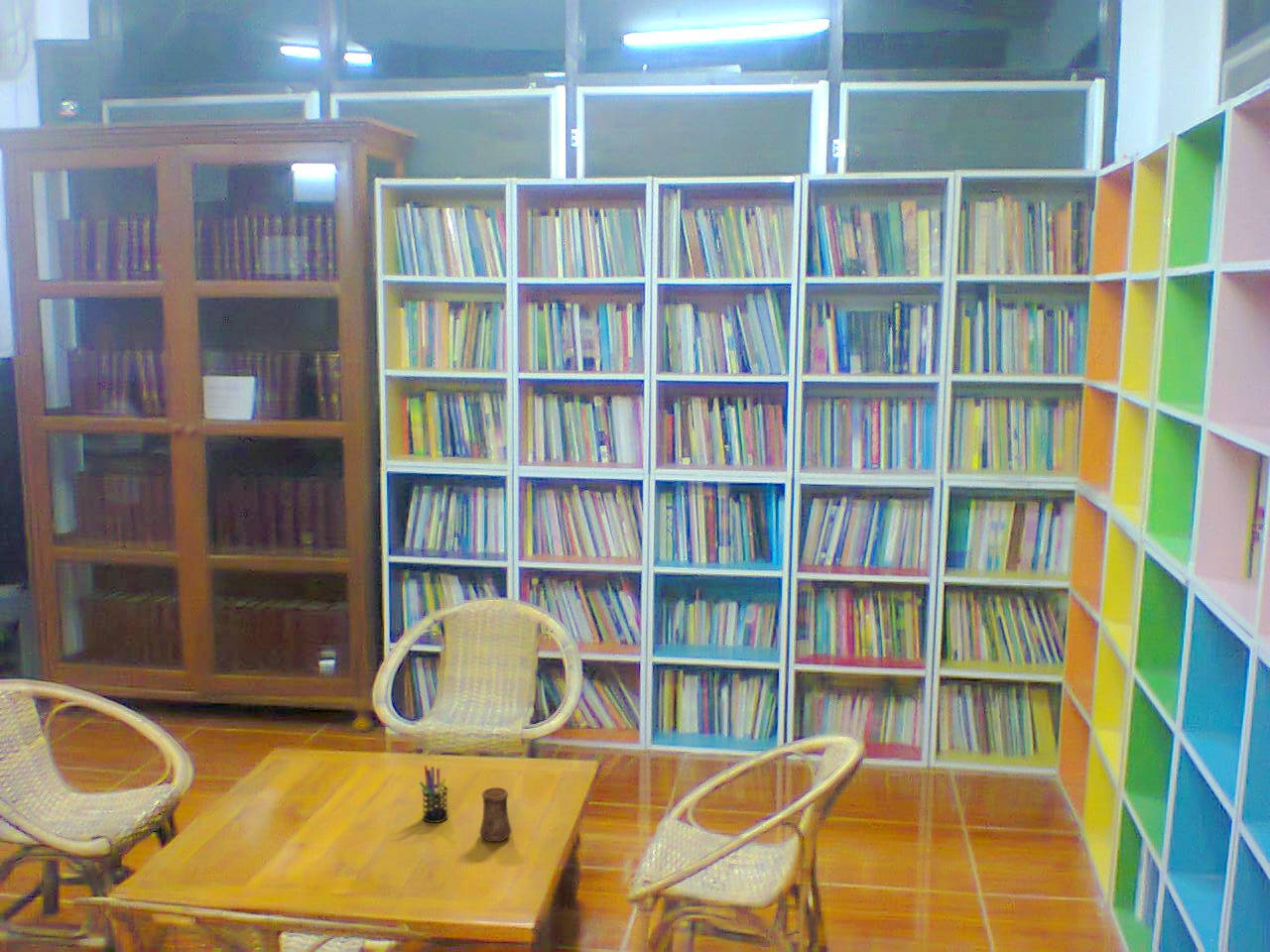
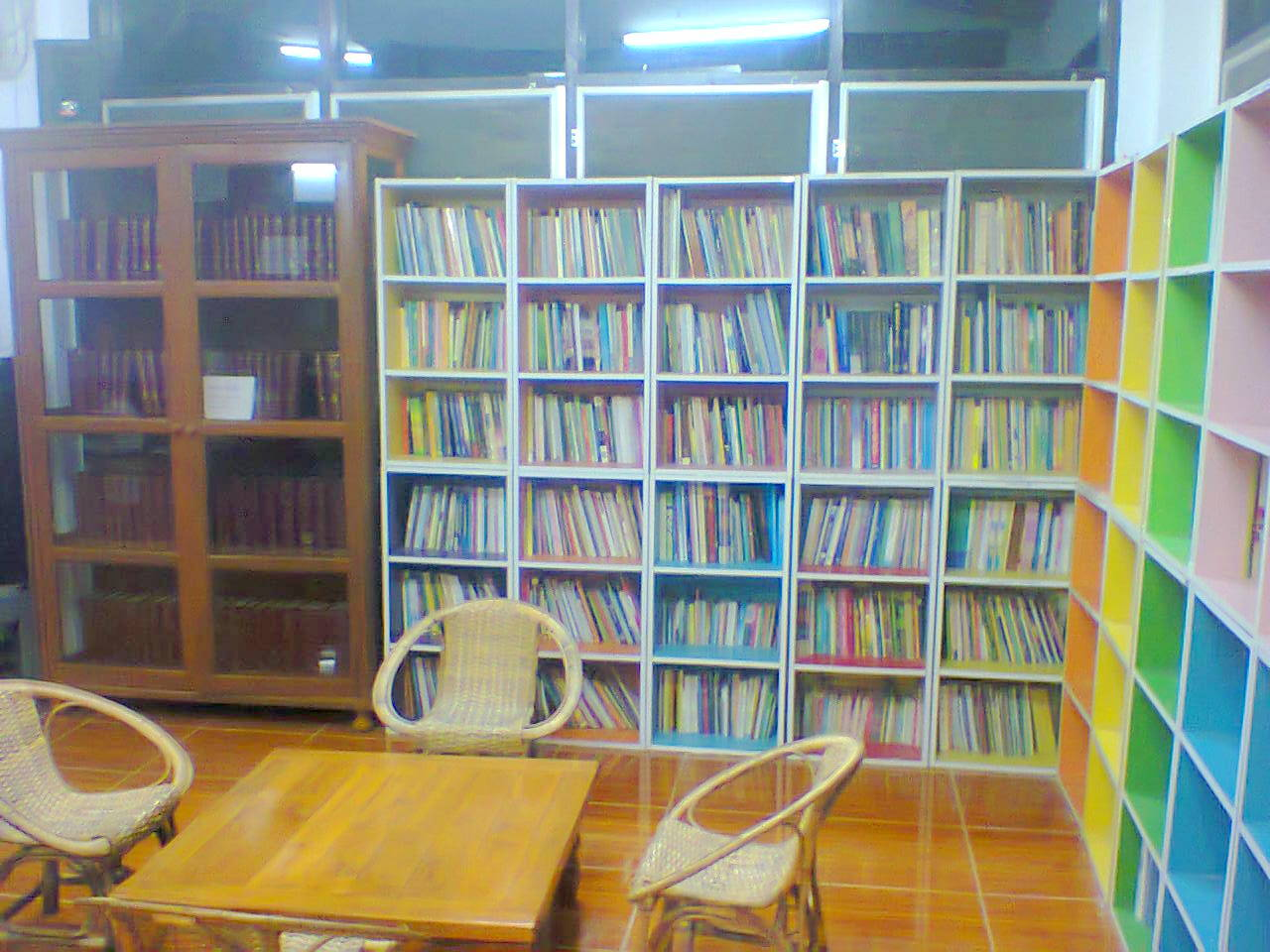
- cup [478,786,513,843]
- pen holder [419,765,448,824]
